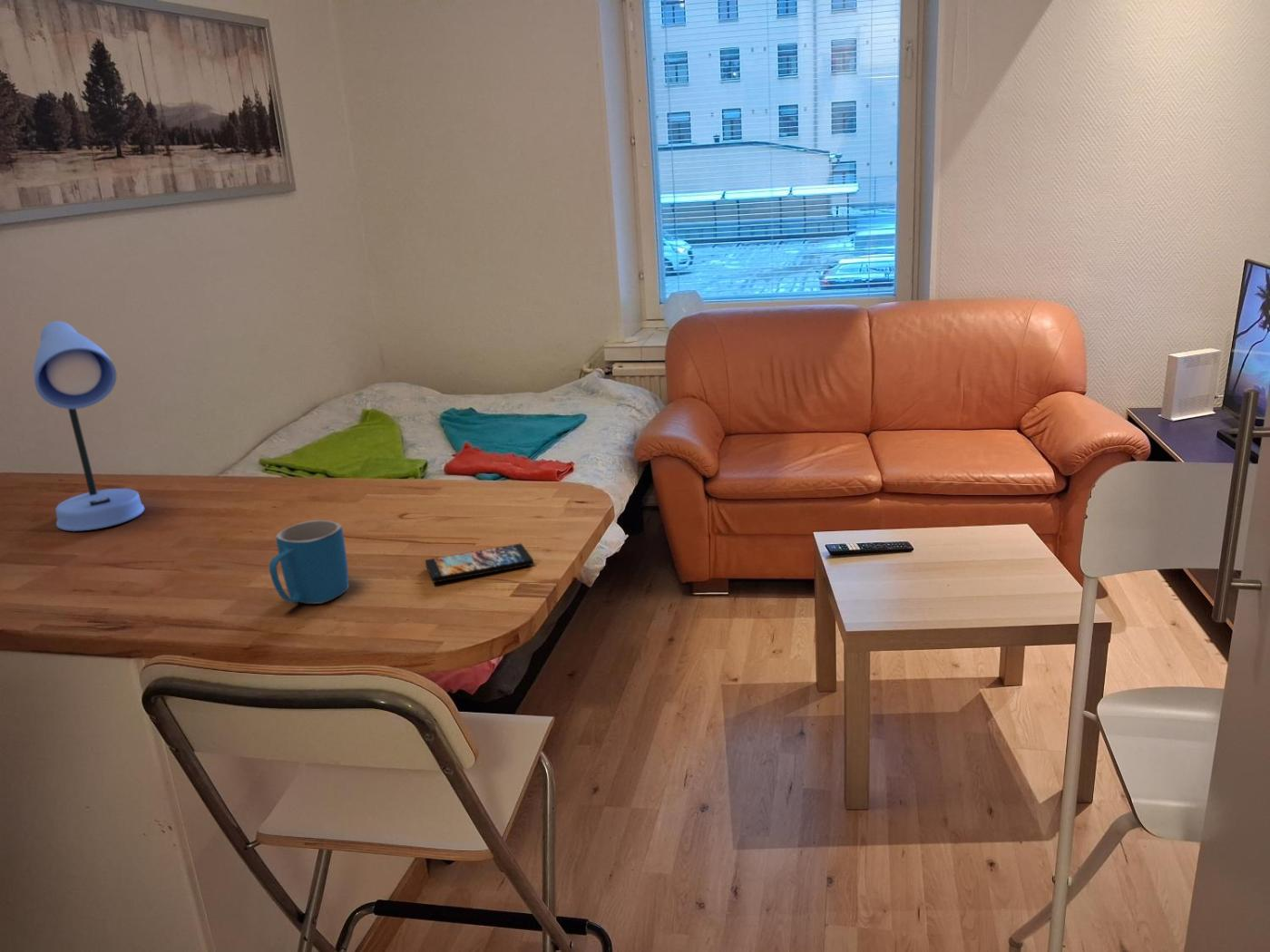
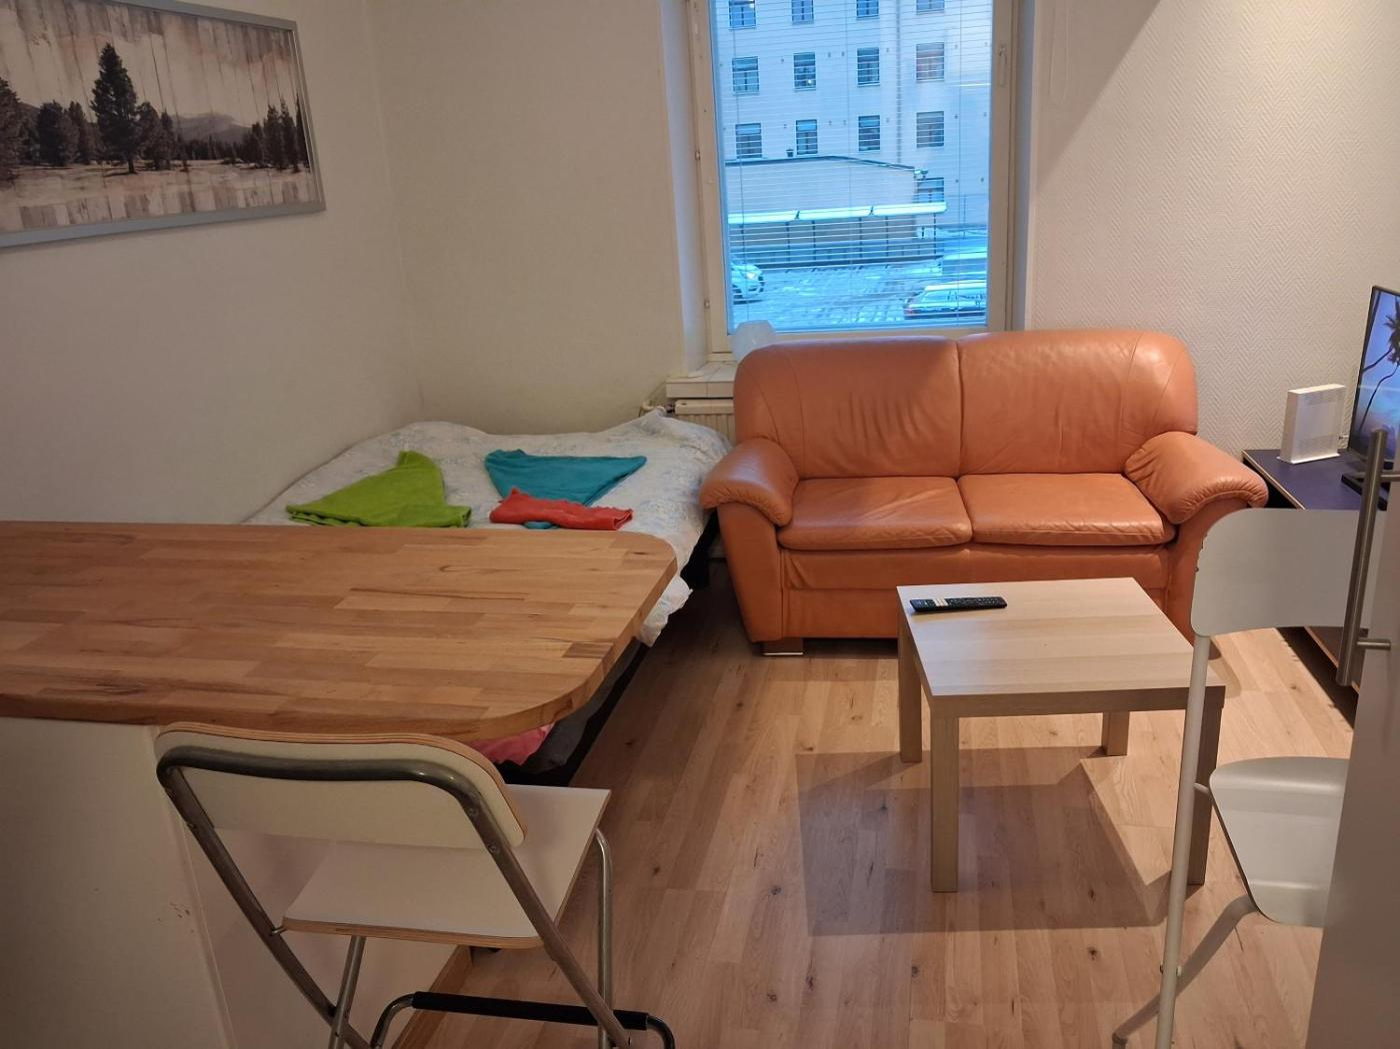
- desk lamp [33,320,146,532]
- smartphone [425,542,534,584]
- mug [269,520,349,605]
